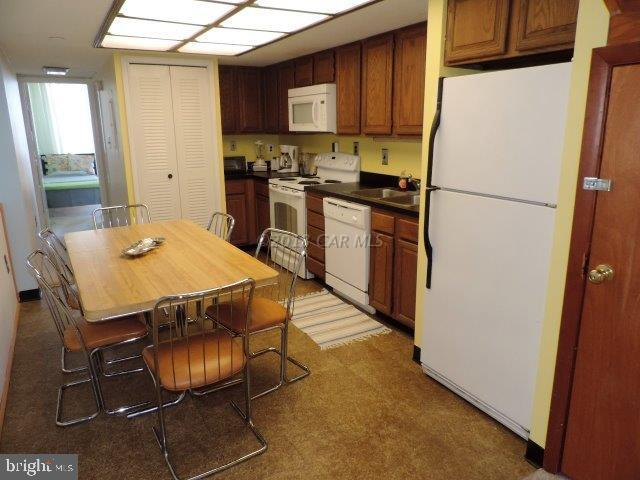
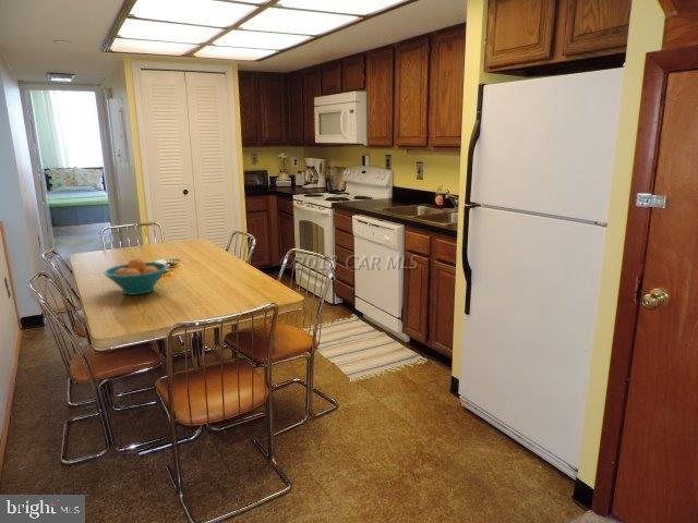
+ fruit bowl [103,257,169,296]
